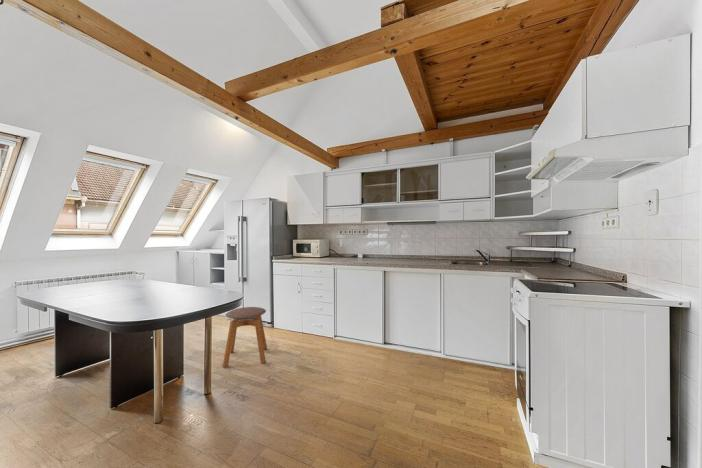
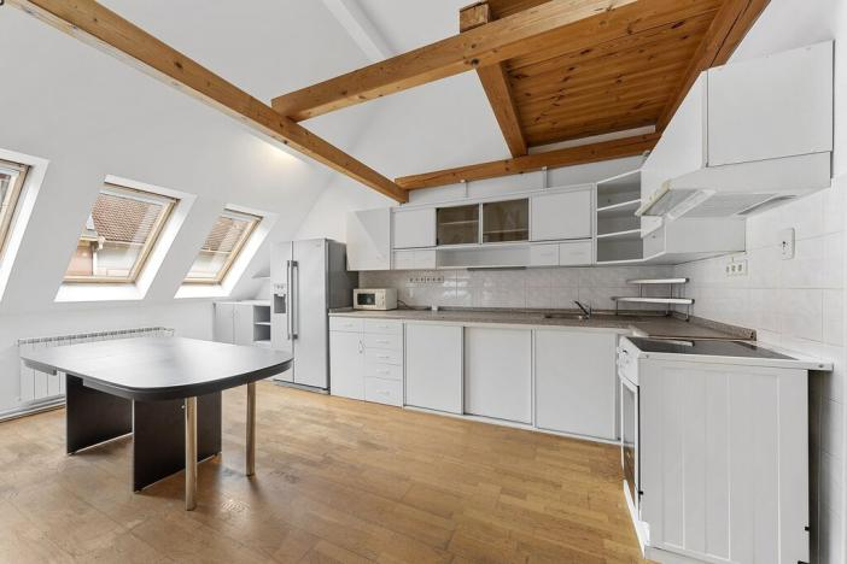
- stool [221,306,268,369]
